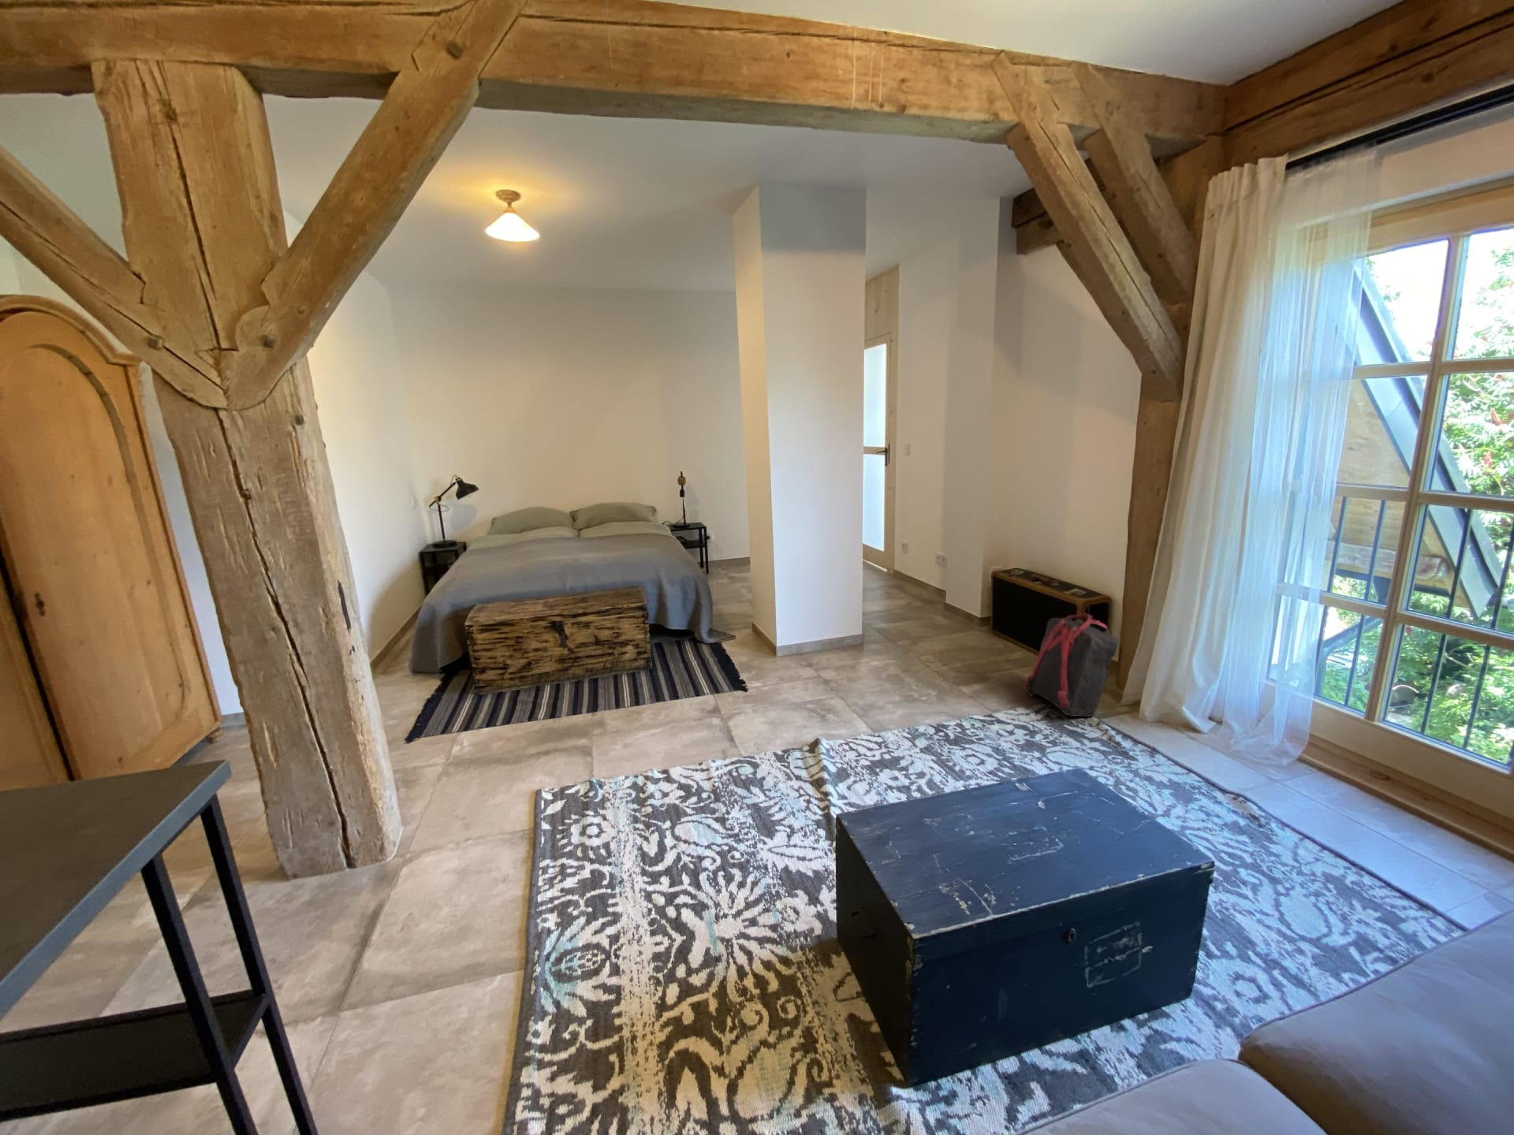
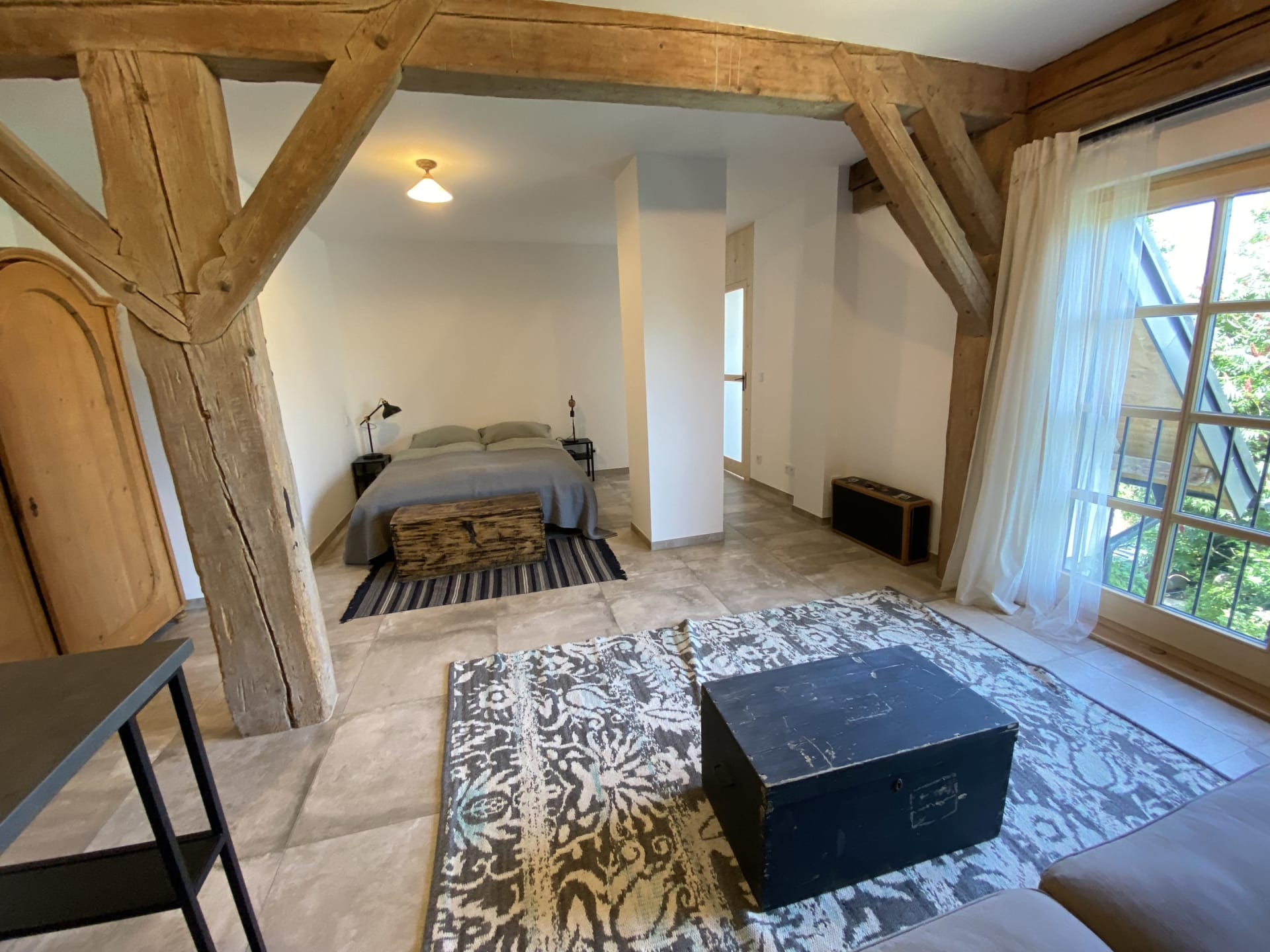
- backpack [1022,613,1119,718]
